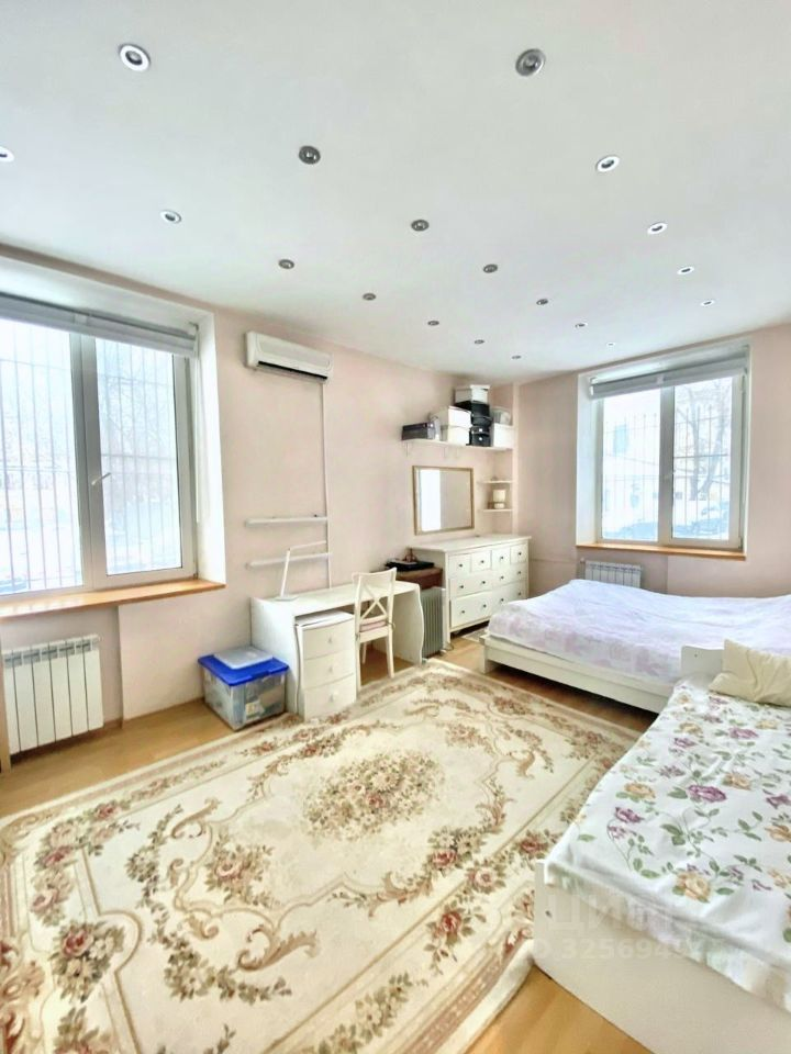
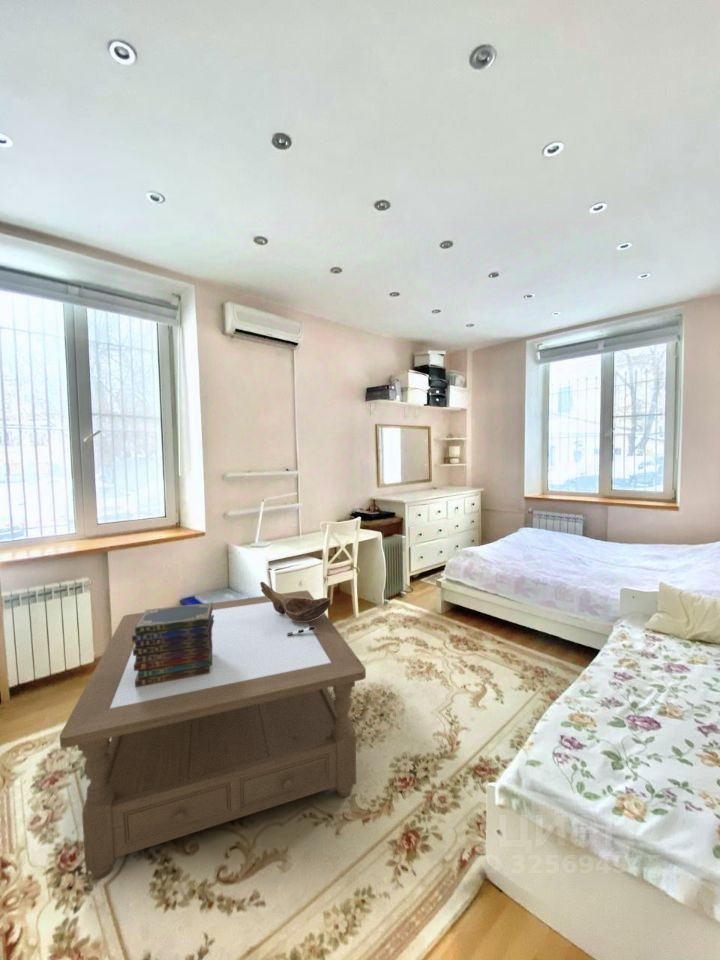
+ book stack [132,601,214,687]
+ decorative bowl [259,581,331,636]
+ coffee table [59,590,367,880]
